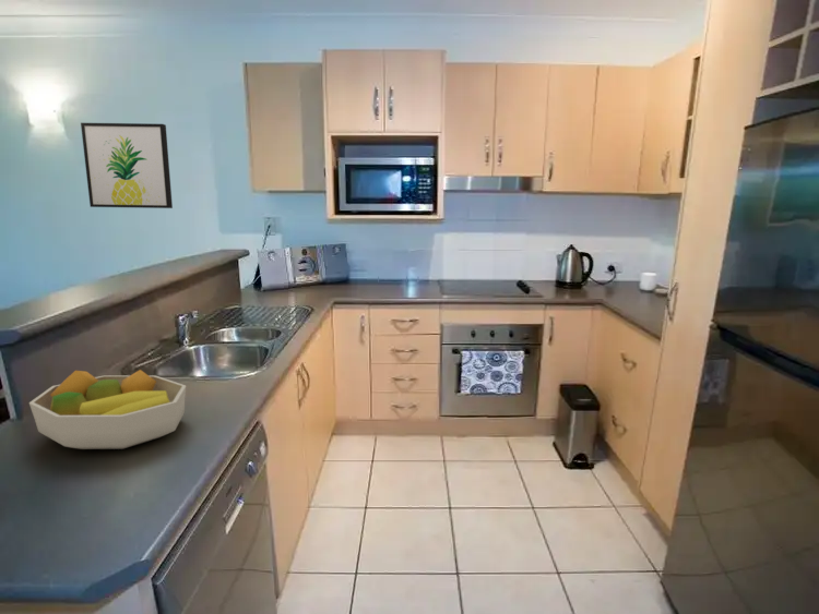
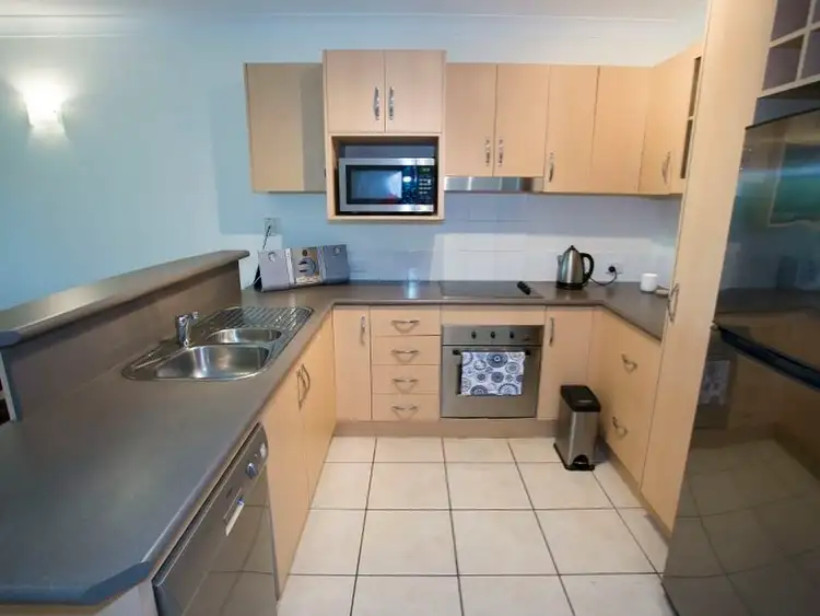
- fruit bowl [28,369,187,450]
- wall art [80,122,174,209]
